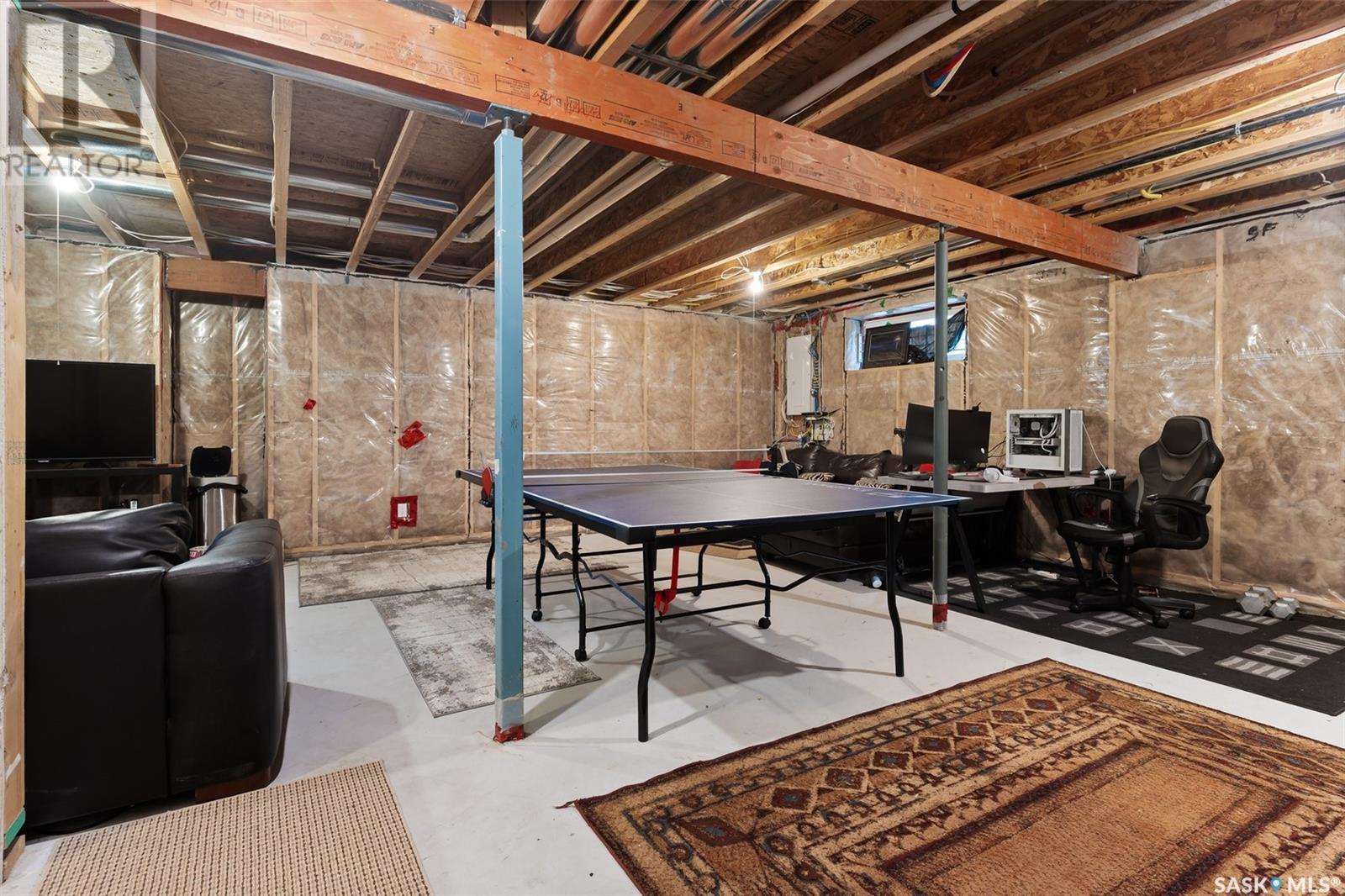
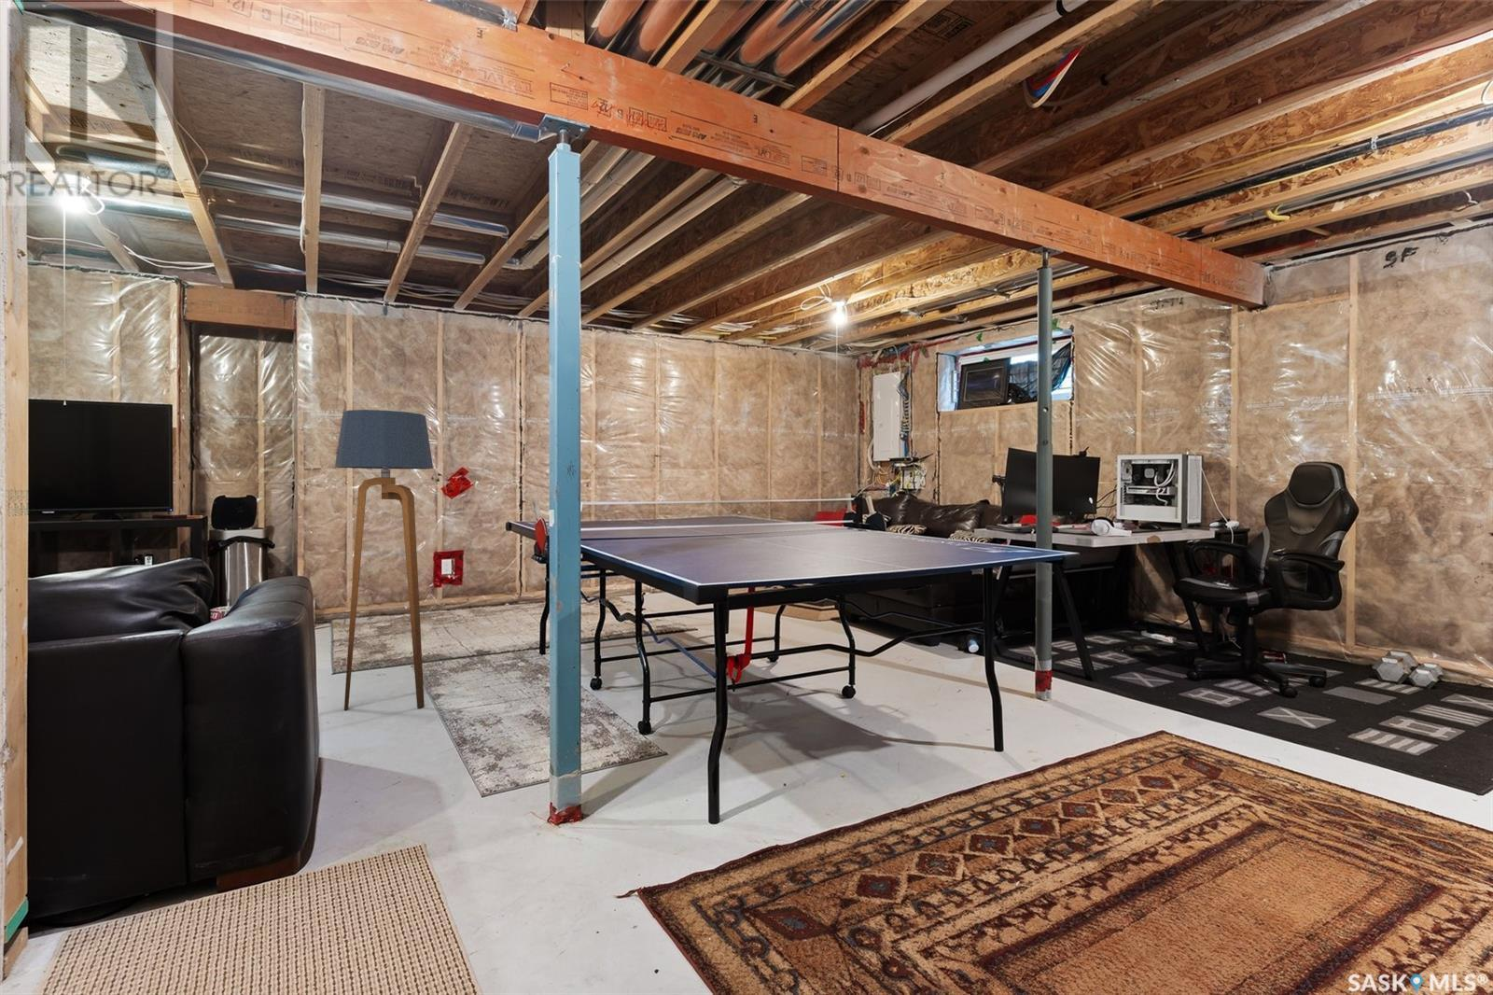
+ floor lamp [334,409,434,711]
